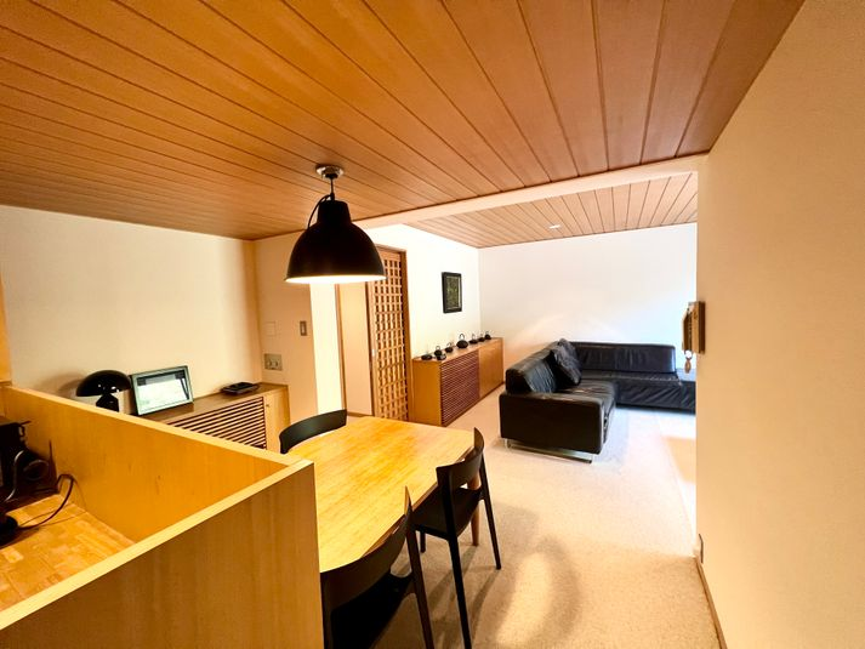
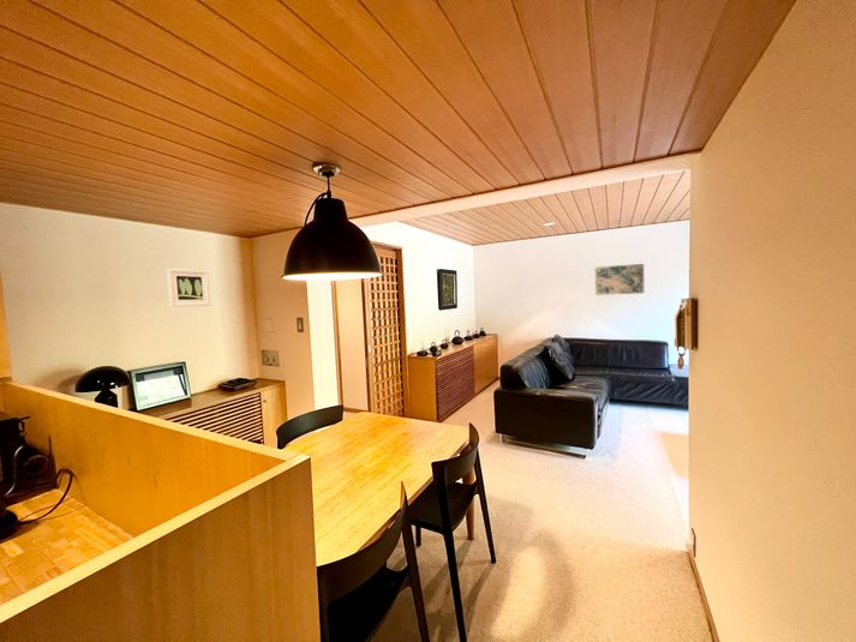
+ wall art [594,263,645,296]
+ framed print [166,268,211,308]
